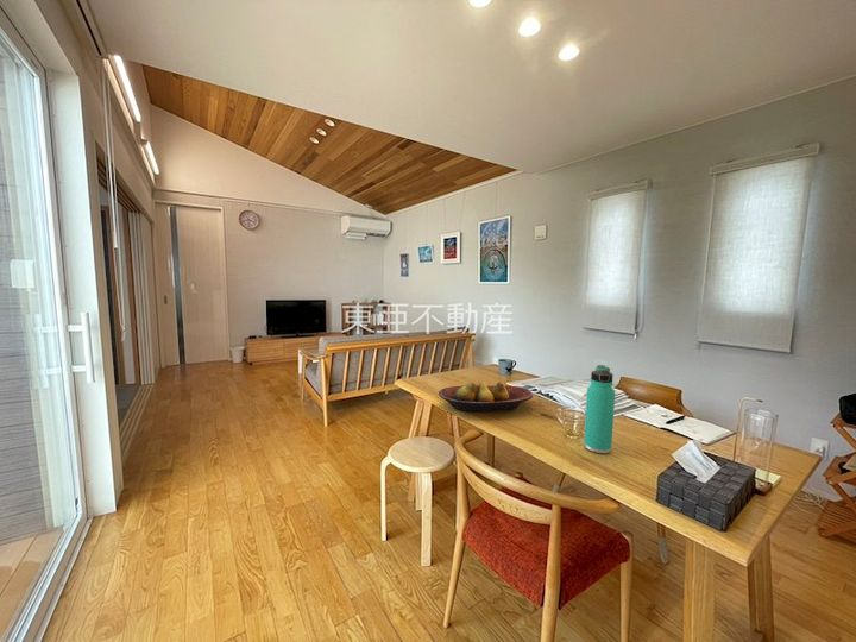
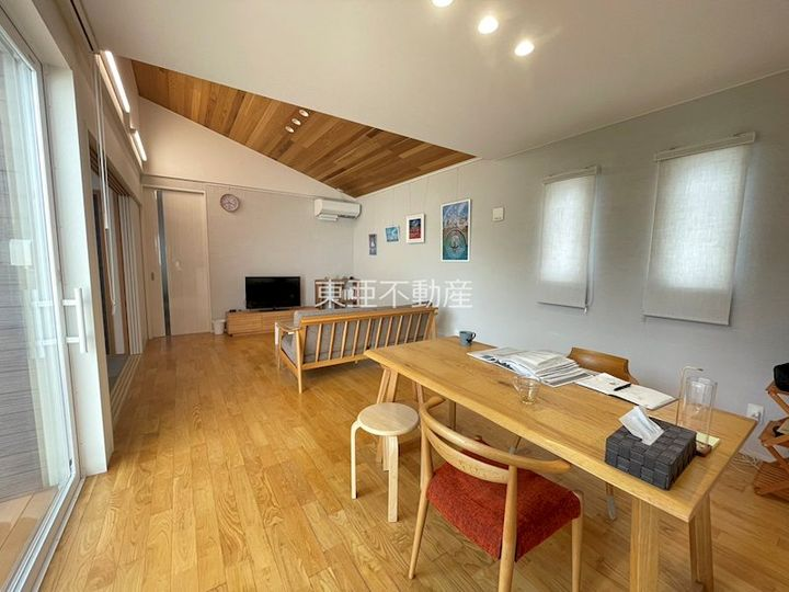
- thermos bottle [583,364,616,454]
- fruit bowl [438,380,534,414]
